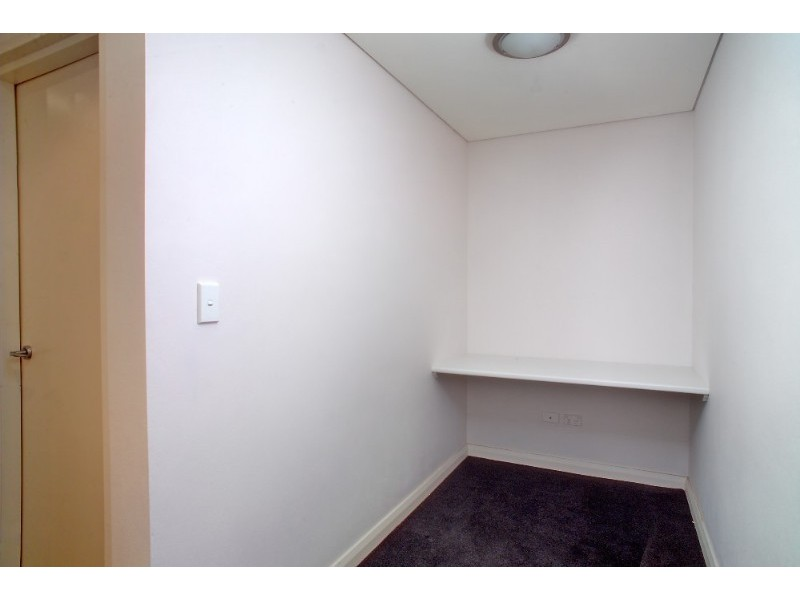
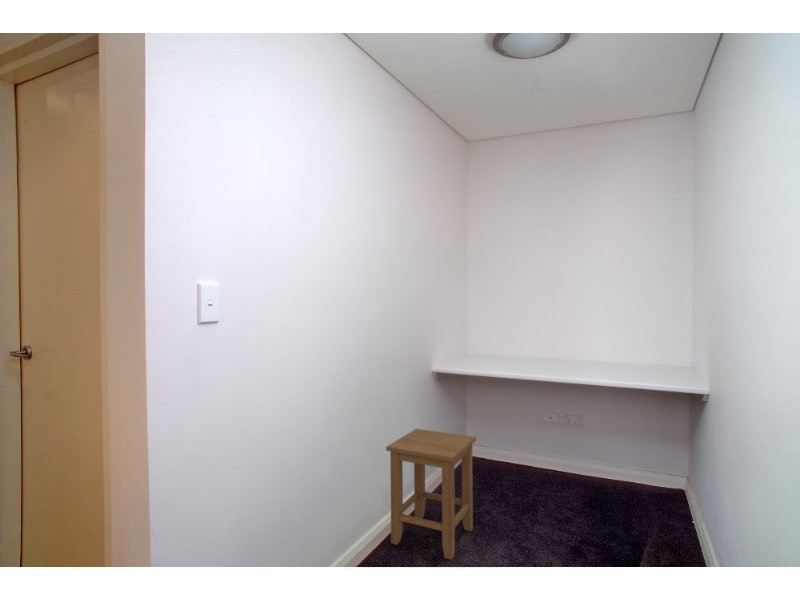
+ stool [385,428,477,561]
